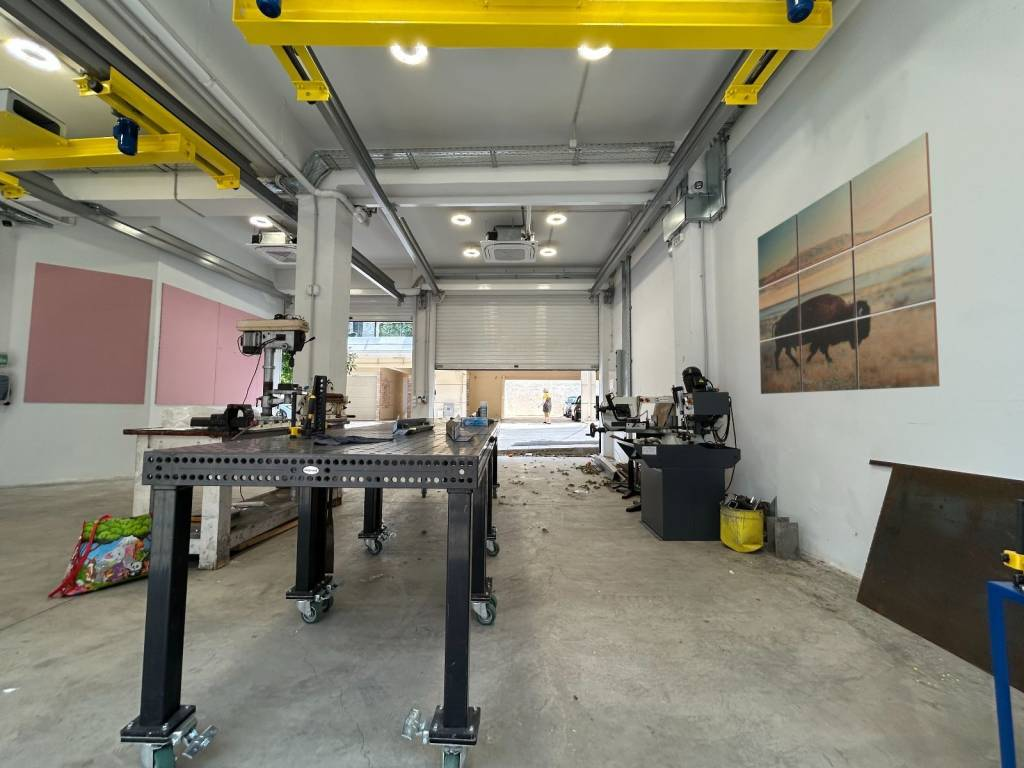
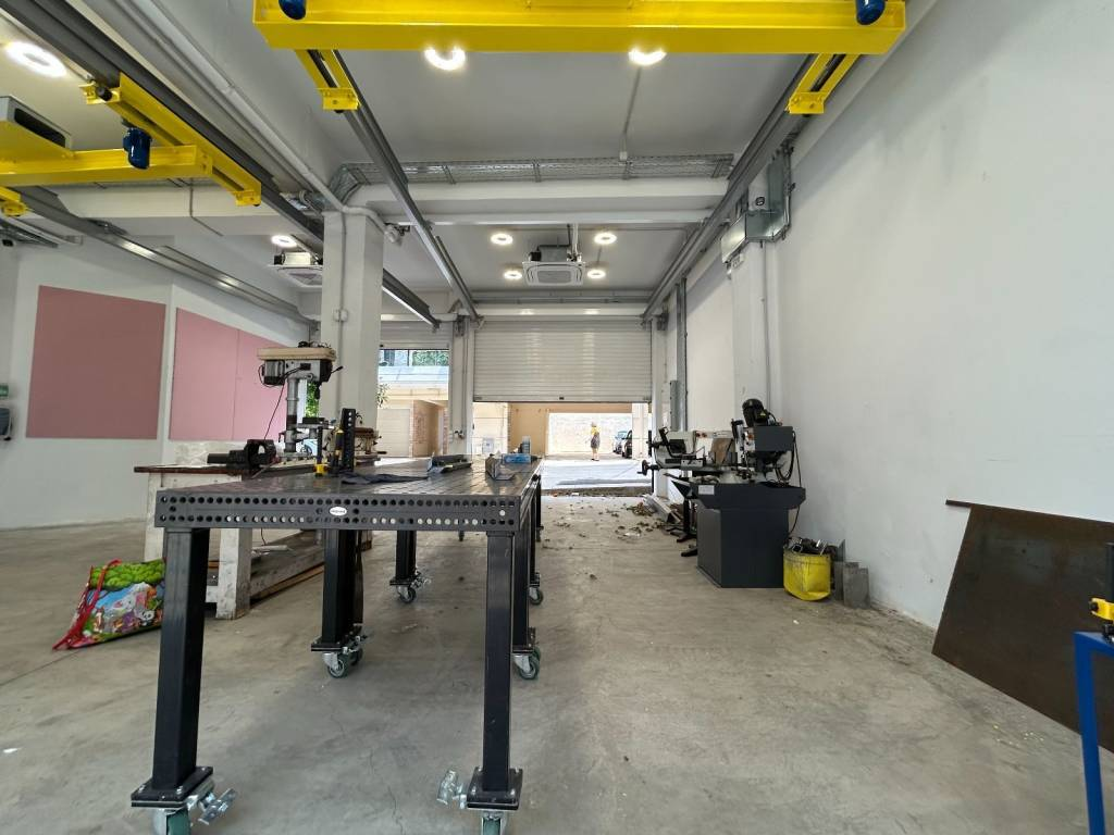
- wall art [757,131,941,395]
